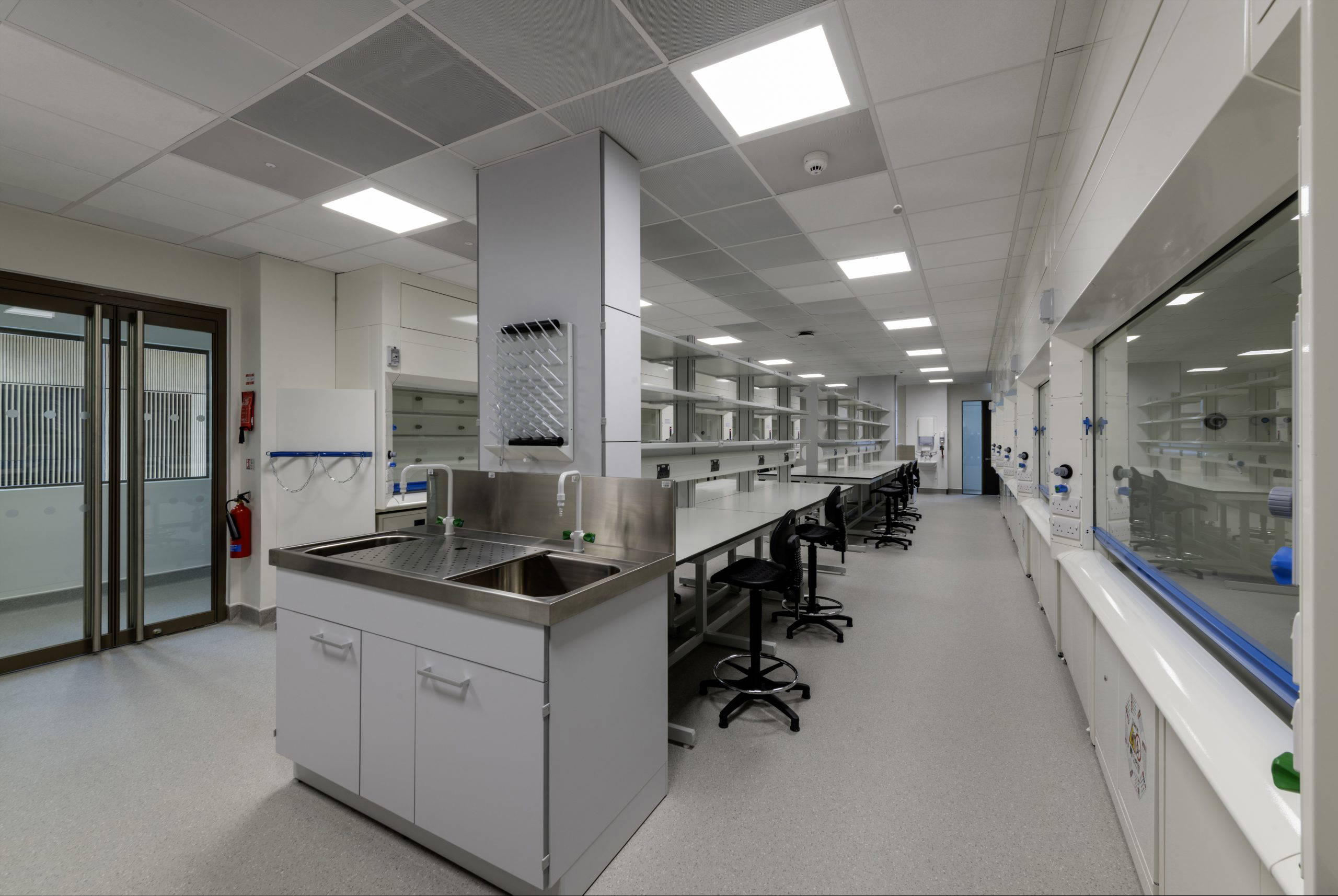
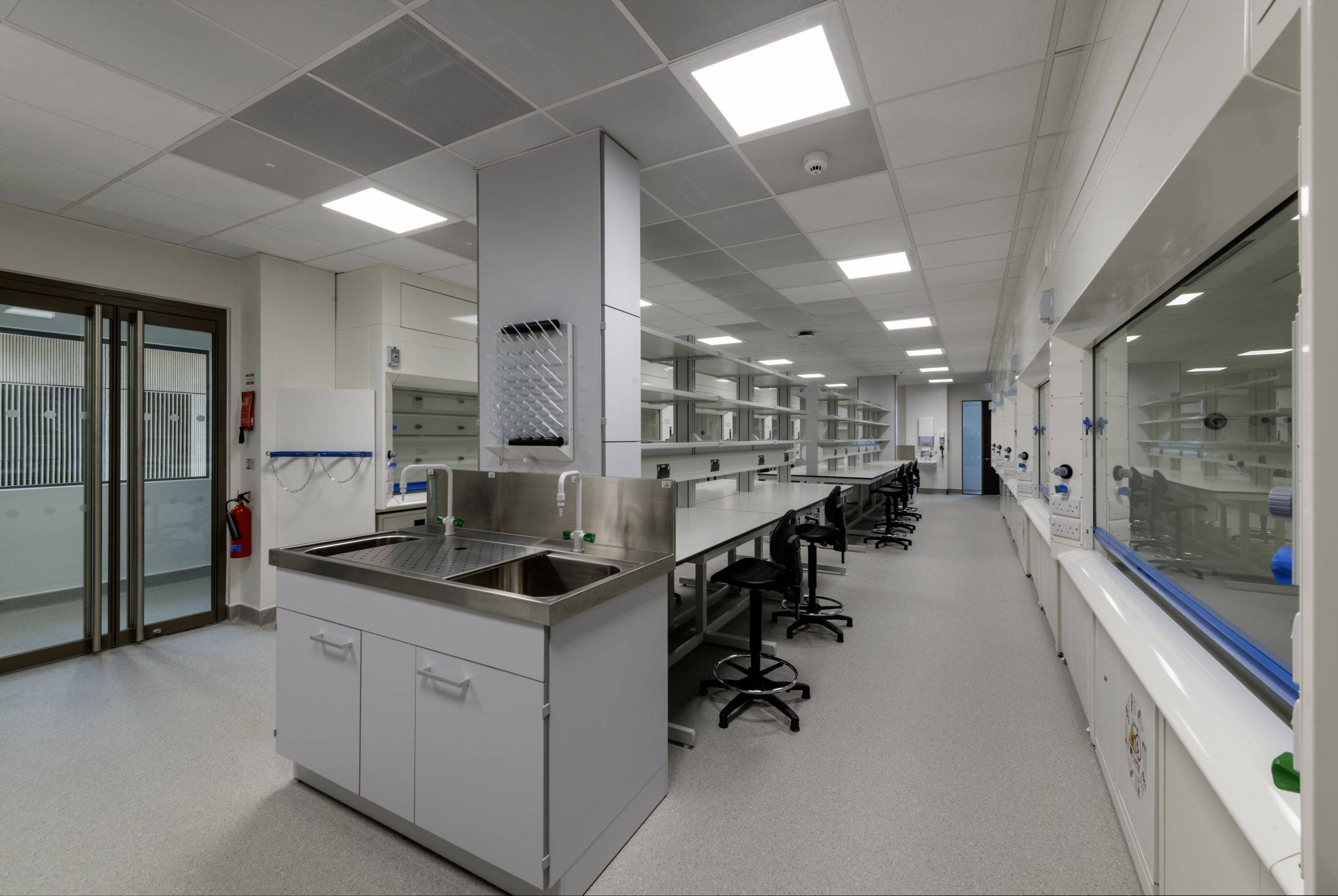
- eyeball [893,204,903,215]
